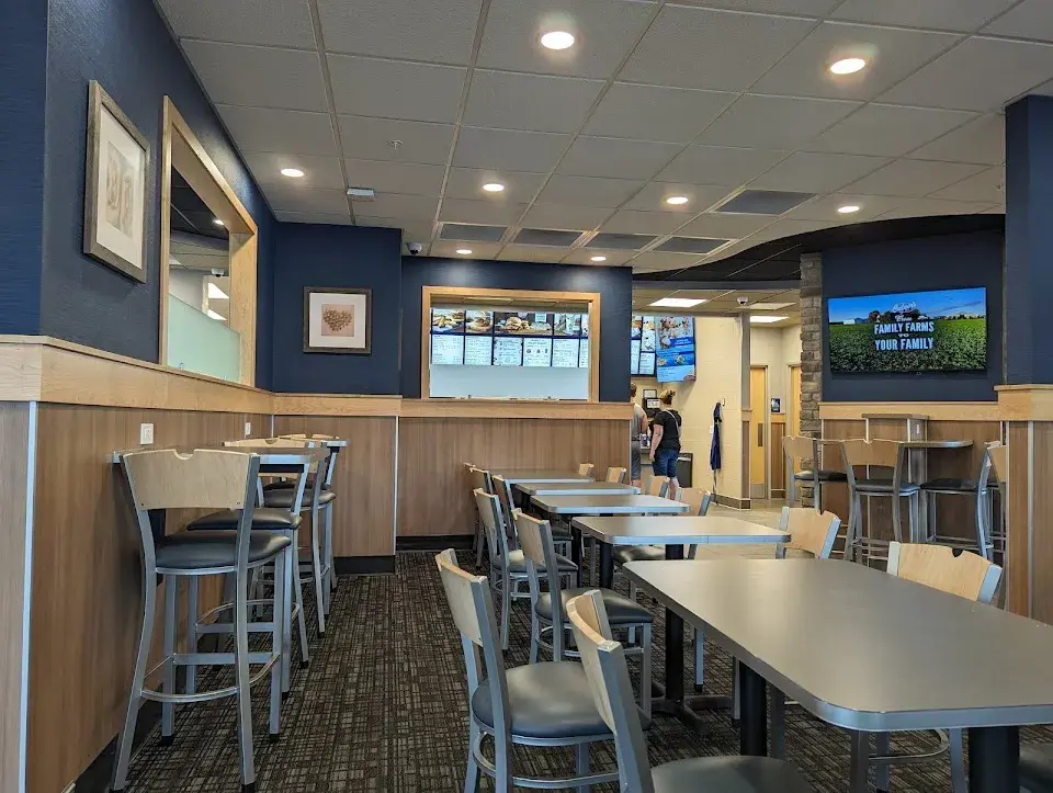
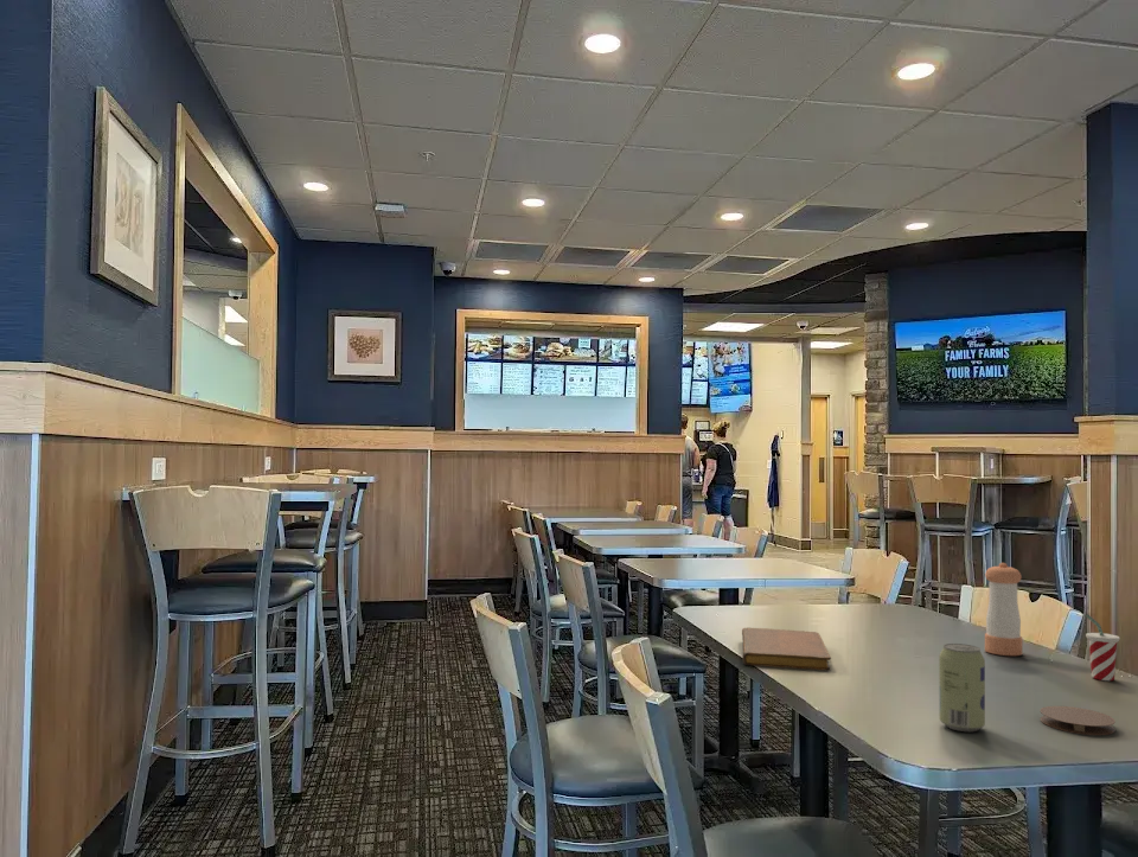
+ notebook [741,627,832,671]
+ pepper shaker [984,562,1023,657]
+ coaster [1038,705,1117,736]
+ beverage cup [1085,613,1121,682]
+ beverage can [938,642,986,733]
